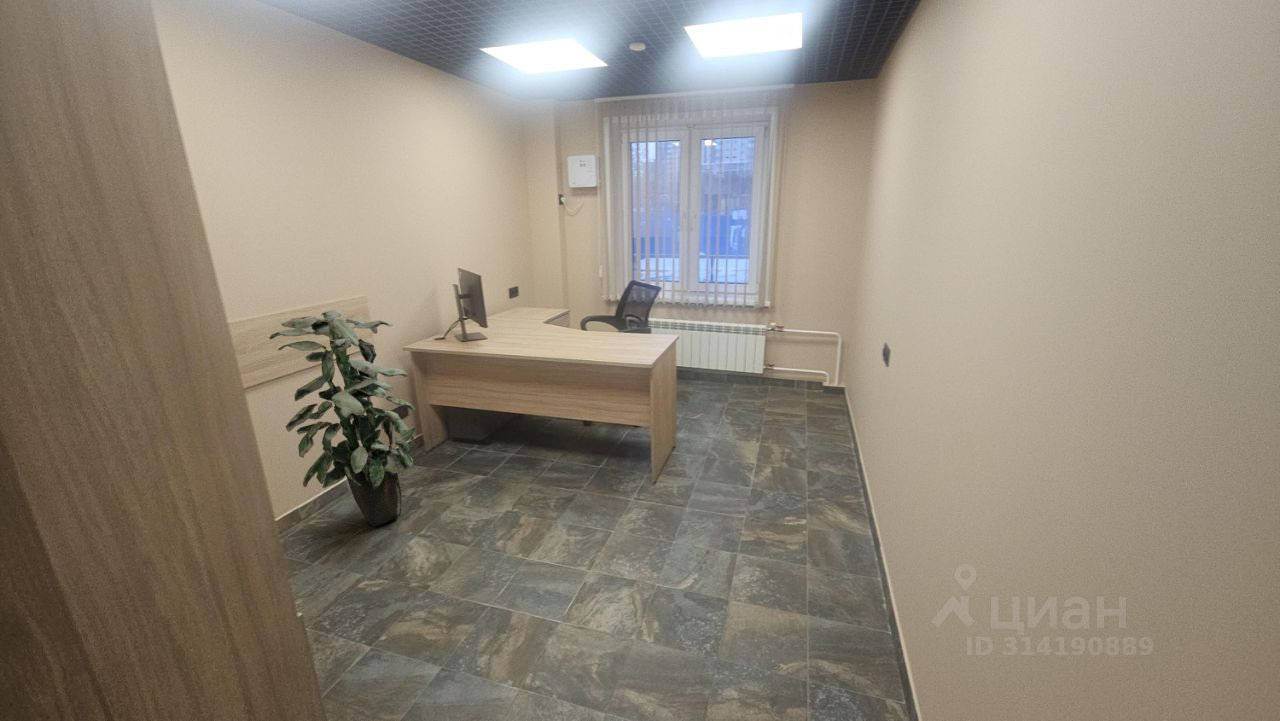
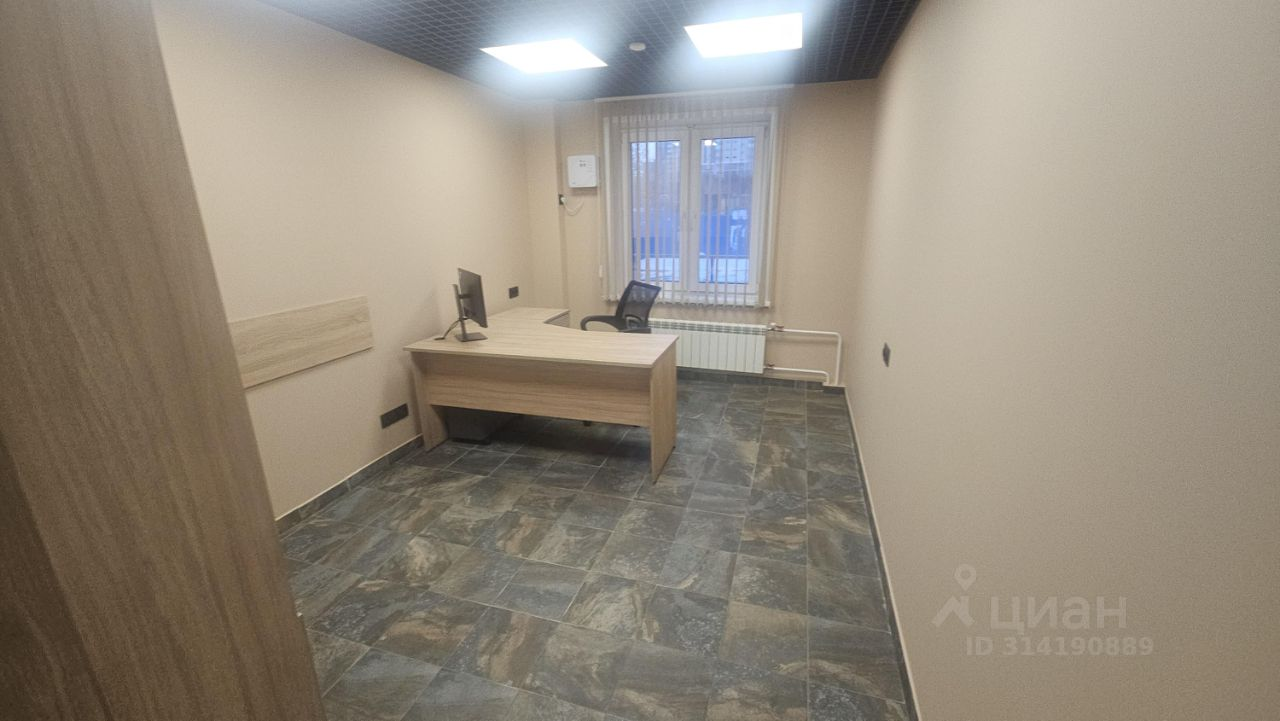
- indoor plant [268,309,418,527]
